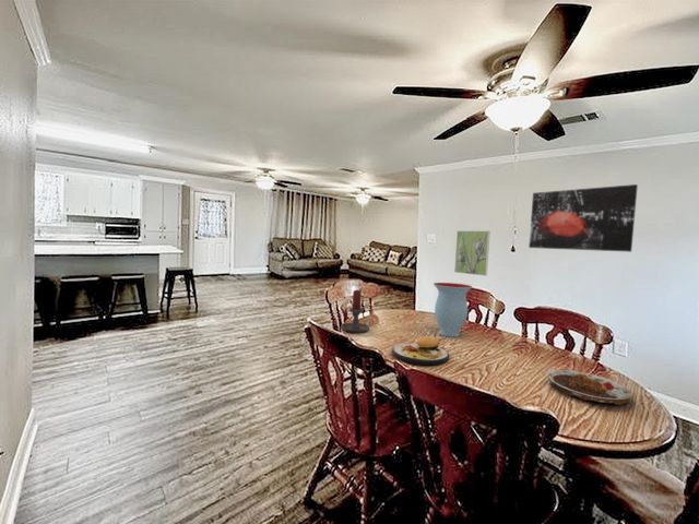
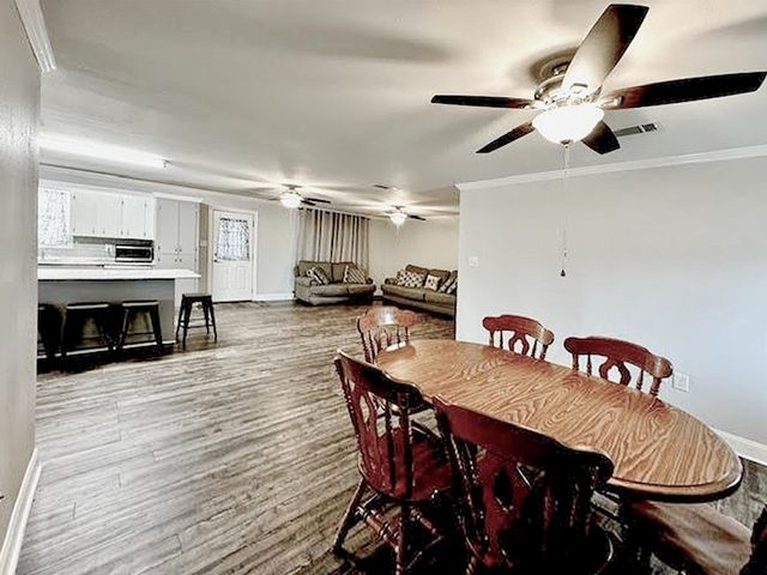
- plate [547,369,632,406]
- wall art [528,183,639,253]
- plate [391,326,450,366]
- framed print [453,229,491,277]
- vase [433,282,474,337]
- candle holder [340,288,375,333]
